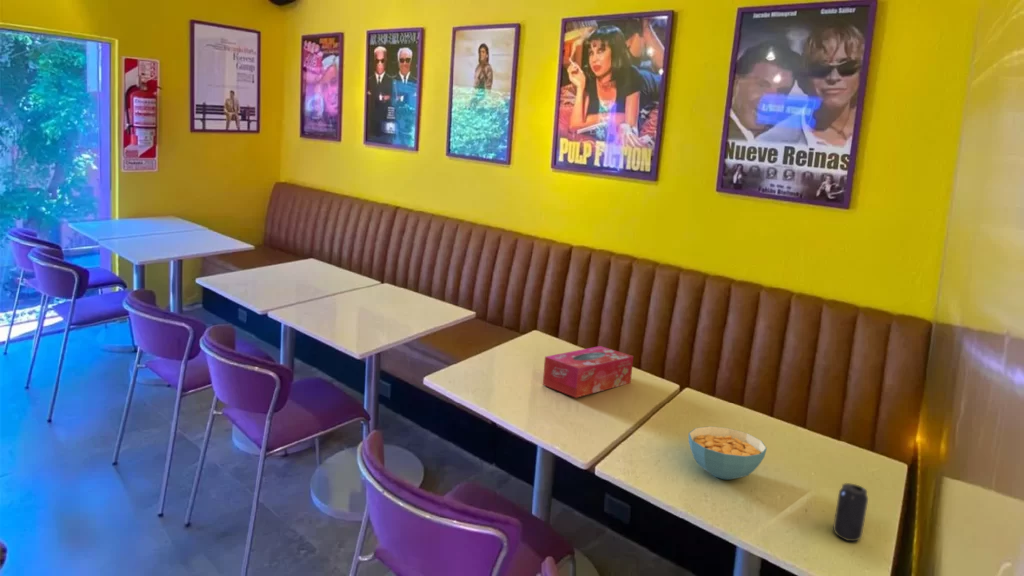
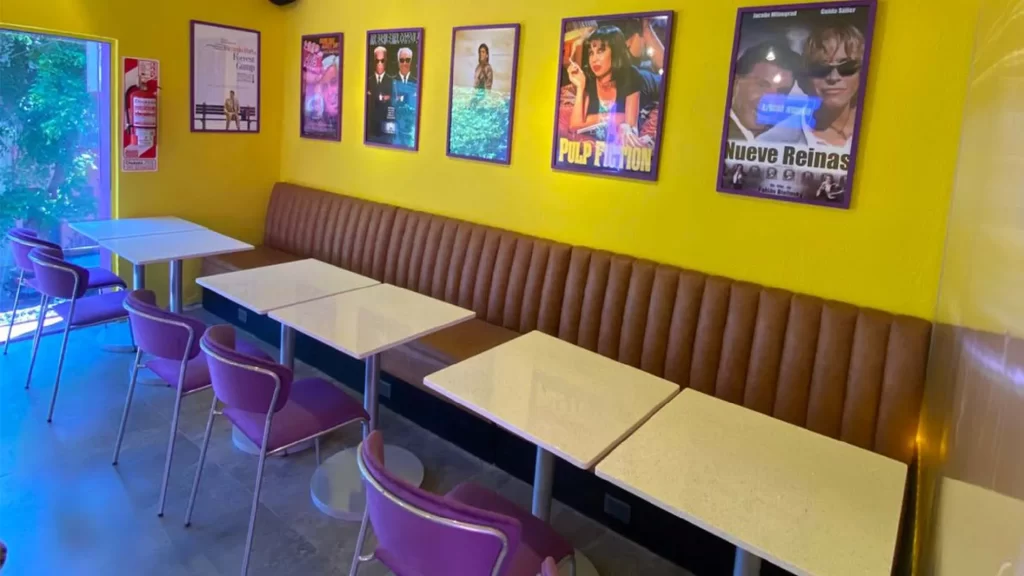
- beverage can [832,482,869,542]
- tissue box [542,345,634,399]
- cereal bowl [688,425,768,481]
